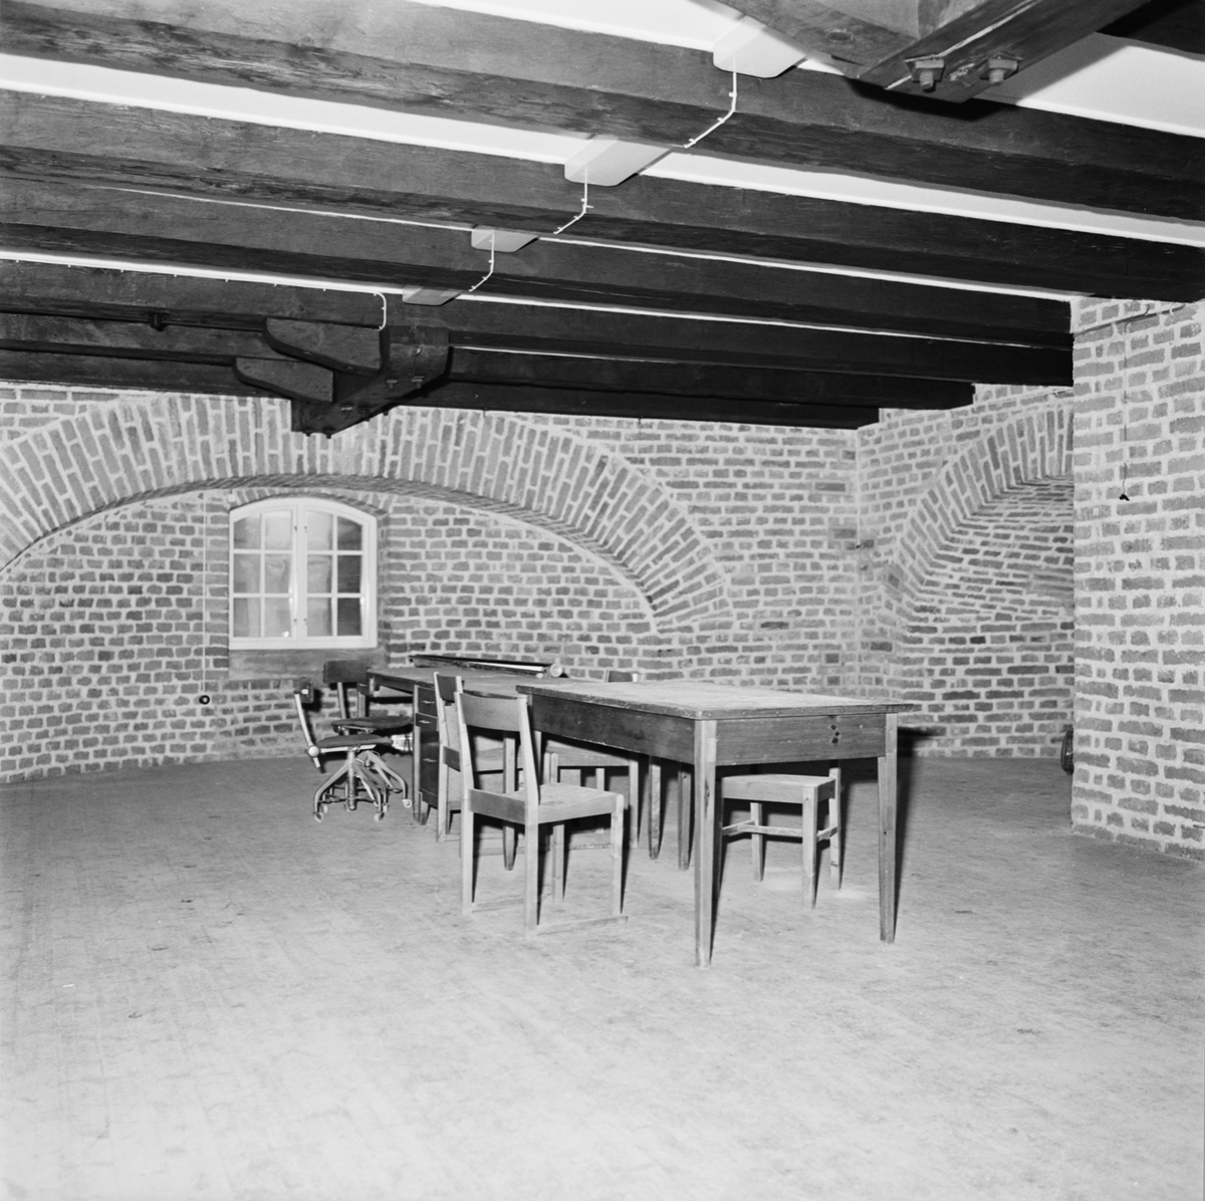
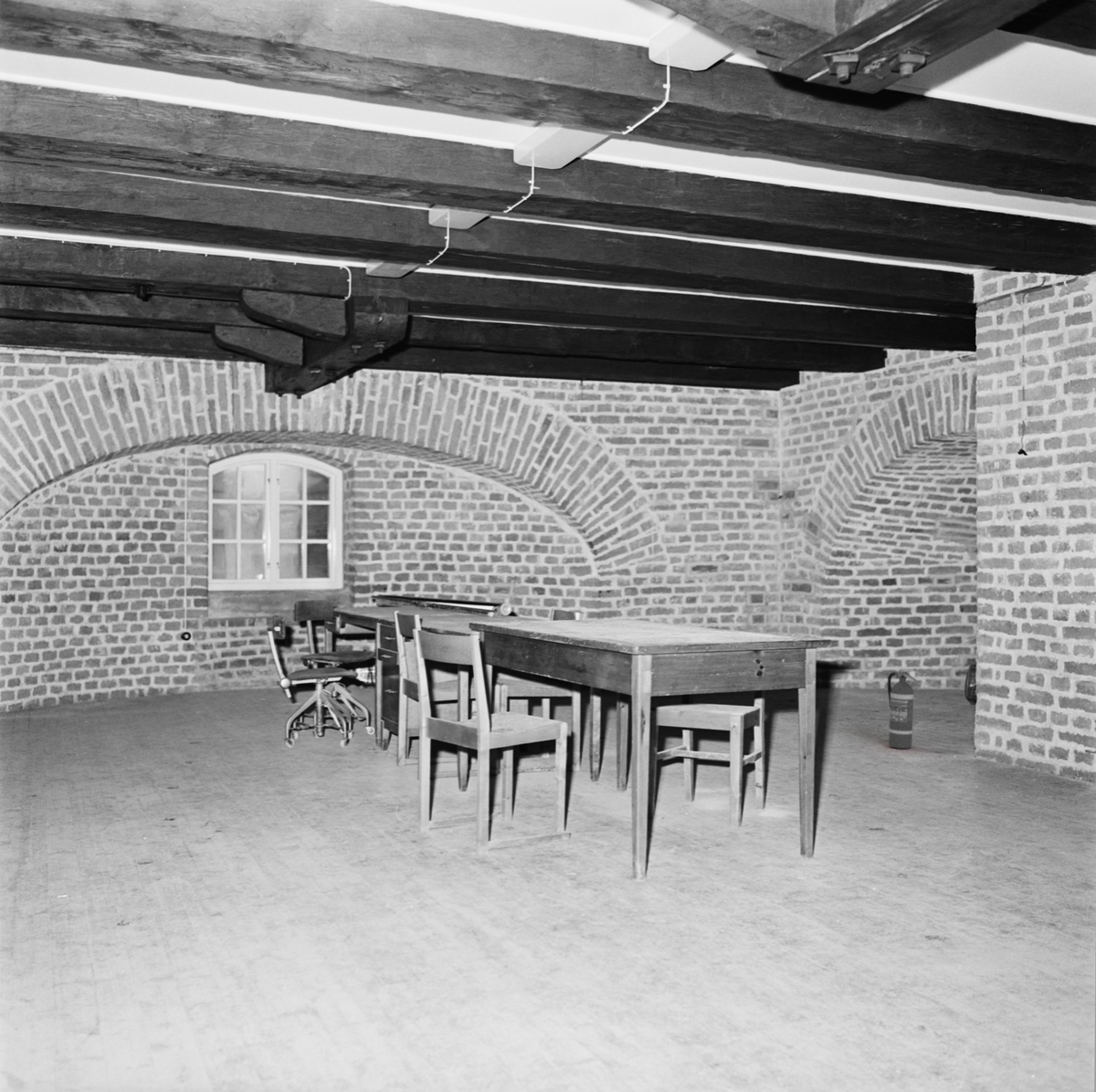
+ fire extinguisher [887,667,918,750]
